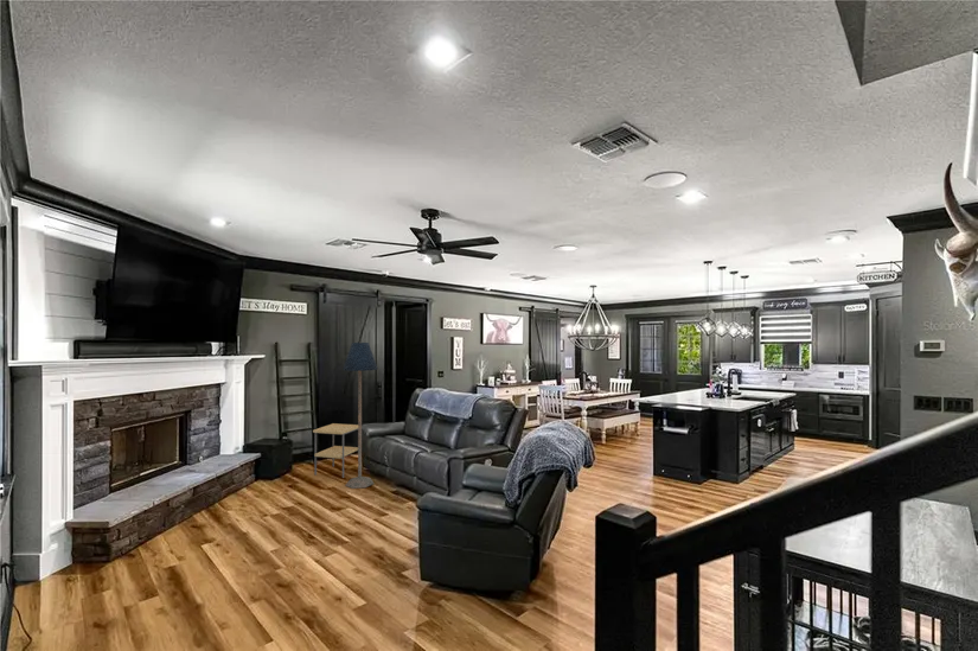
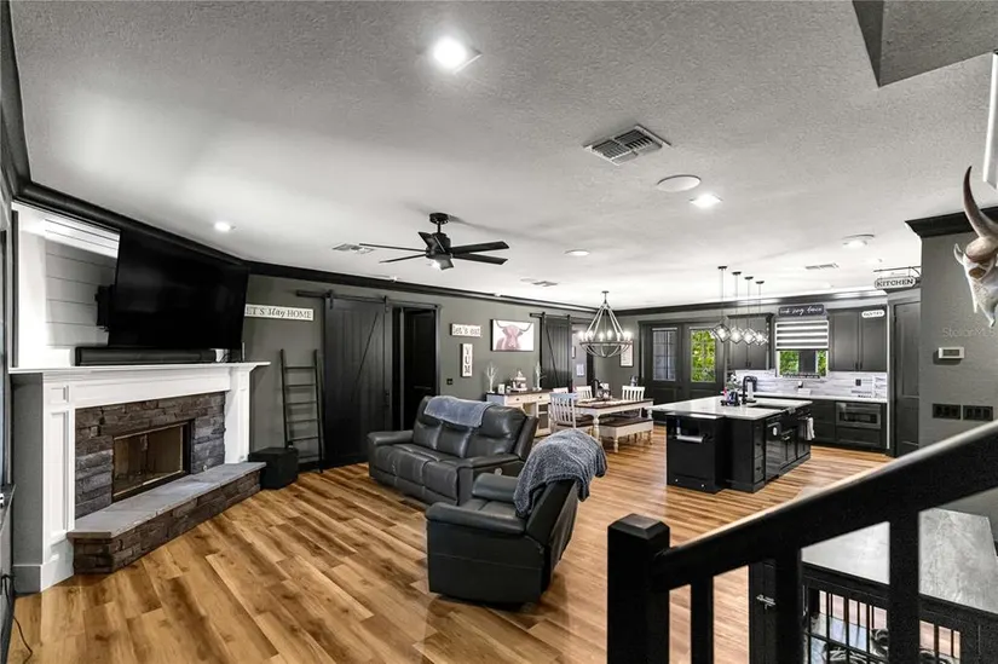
- floor lamp [341,342,379,490]
- side table [312,422,358,479]
